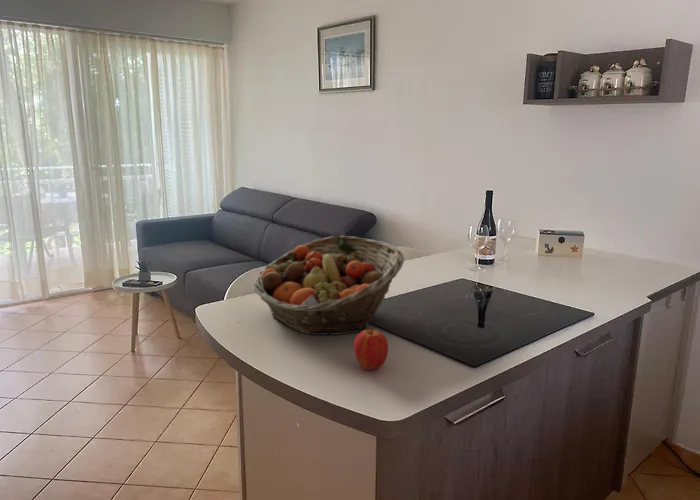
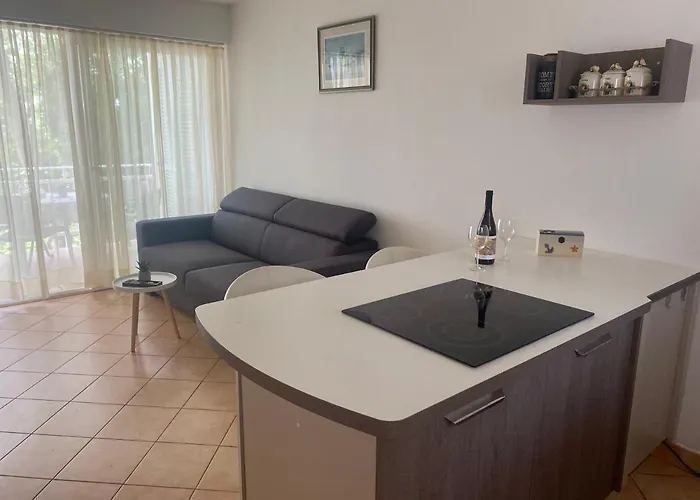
- apple [353,327,389,371]
- fruit basket [253,235,405,336]
